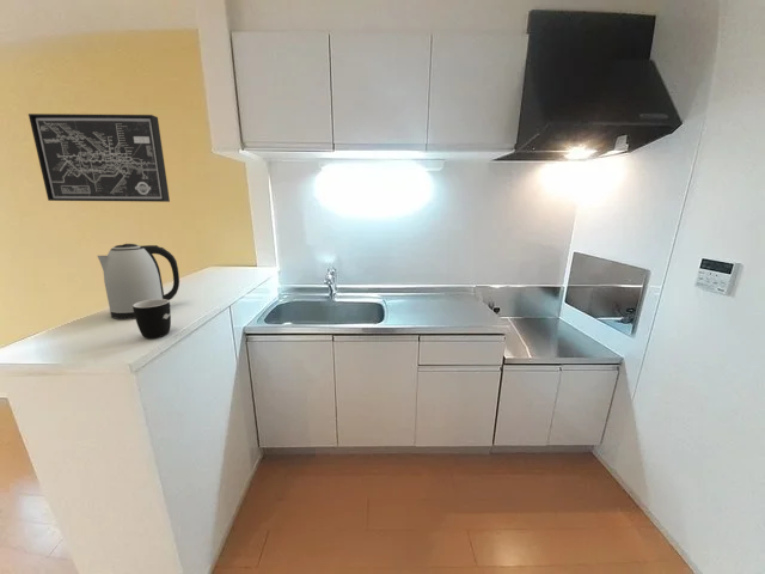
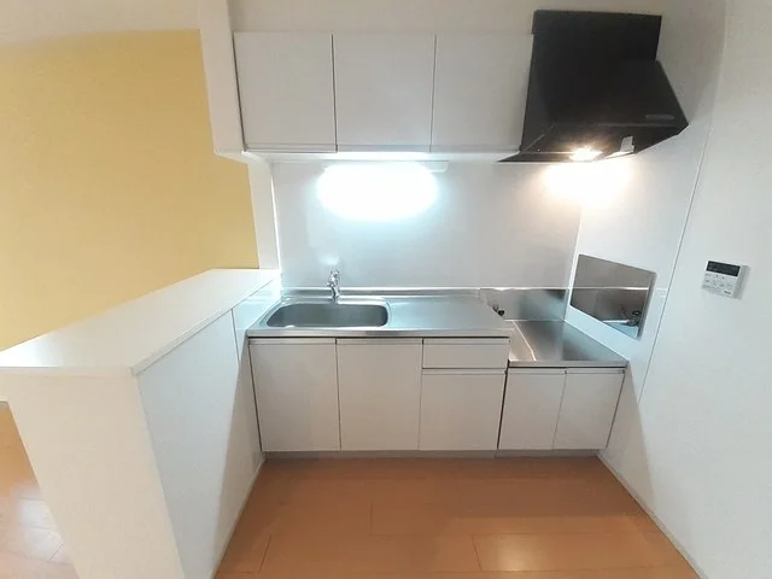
- wall art [27,112,171,203]
- kettle [97,243,180,320]
- mug [133,299,172,340]
